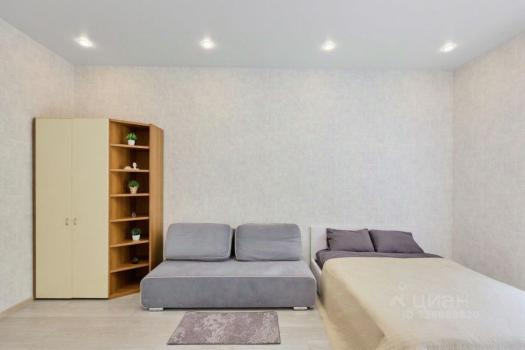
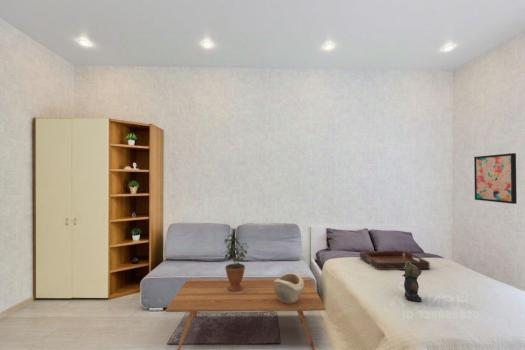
+ potted plant [224,233,250,292]
+ teddy bear [401,262,423,302]
+ serving tray [359,250,431,271]
+ wall art [473,152,518,205]
+ coffee table [164,277,326,350]
+ decorative bowl [273,272,304,304]
